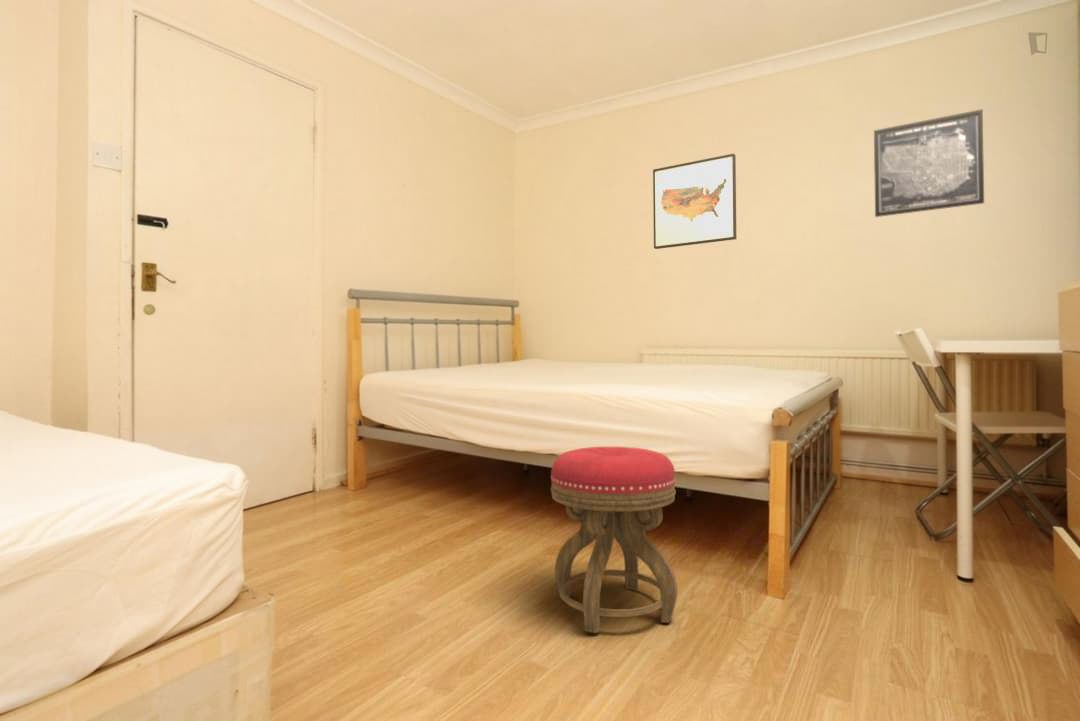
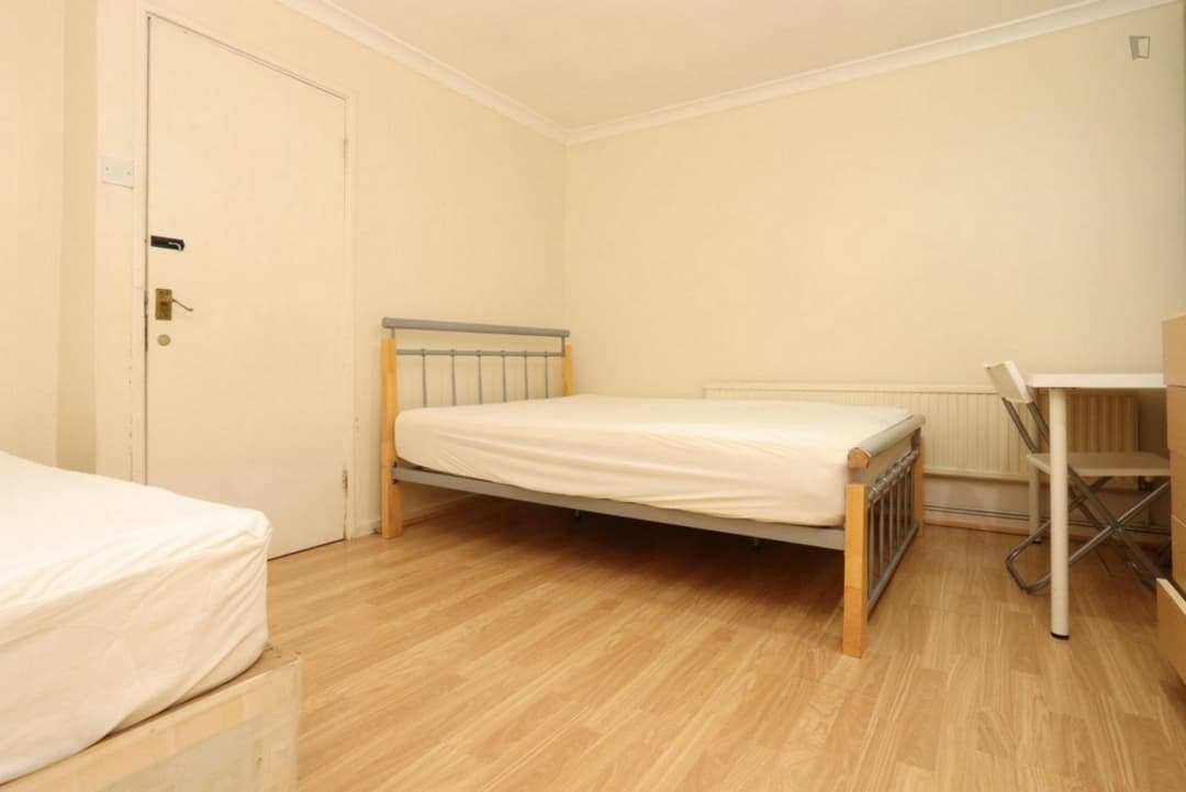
- wall art [652,153,737,250]
- wall art [873,108,985,218]
- stool [550,446,678,634]
